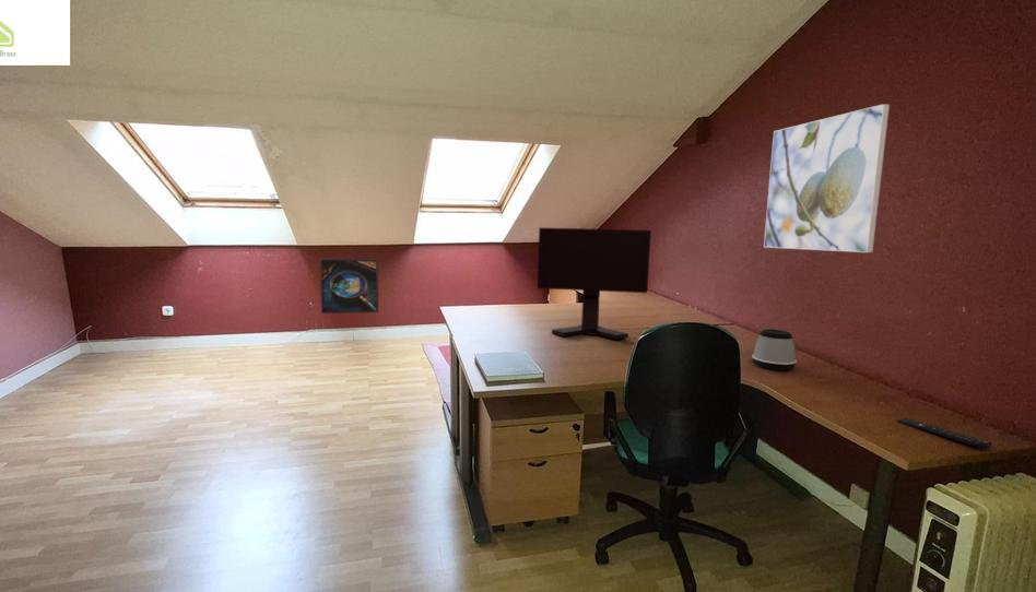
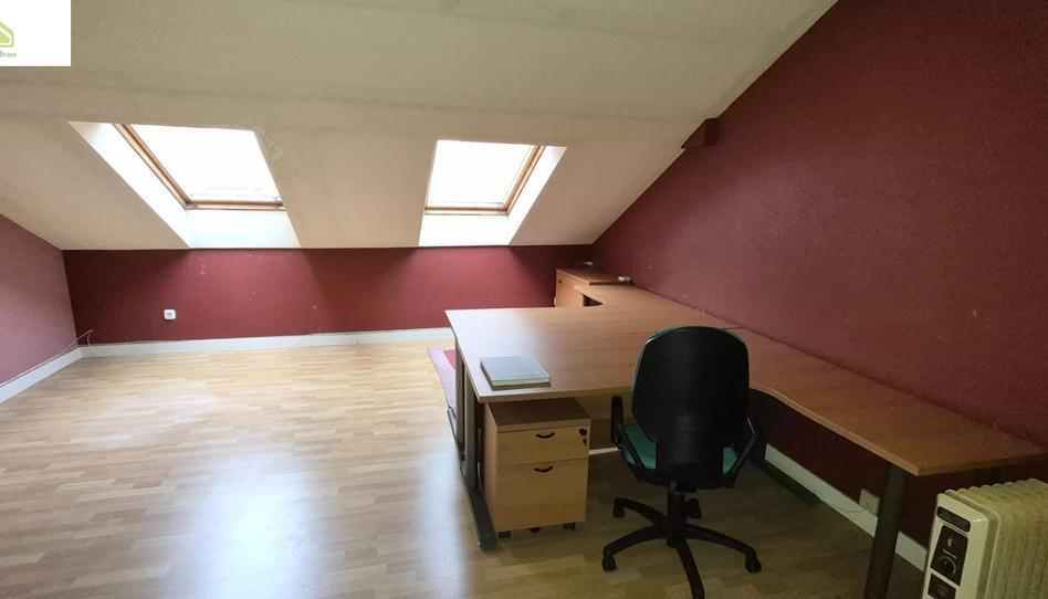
- remote control [896,416,992,450]
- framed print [319,258,379,315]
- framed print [763,103,891,253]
- speaker [751,329,798,371]
- monitor [537,226,652,341]
